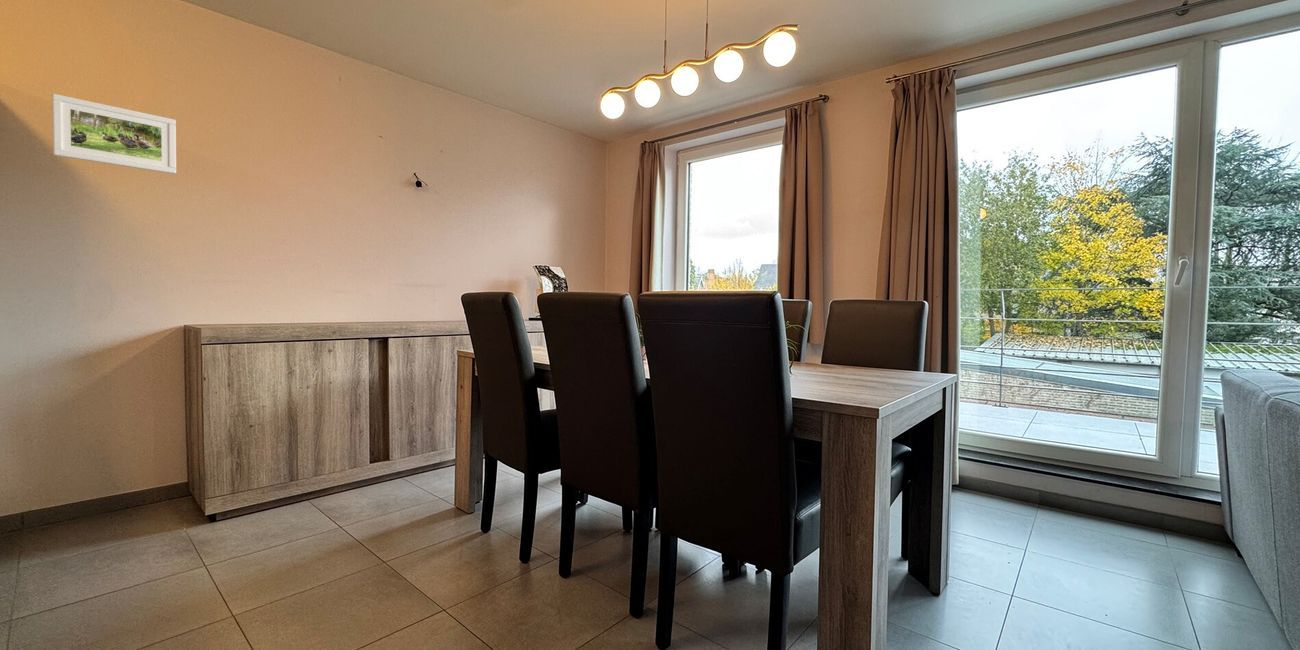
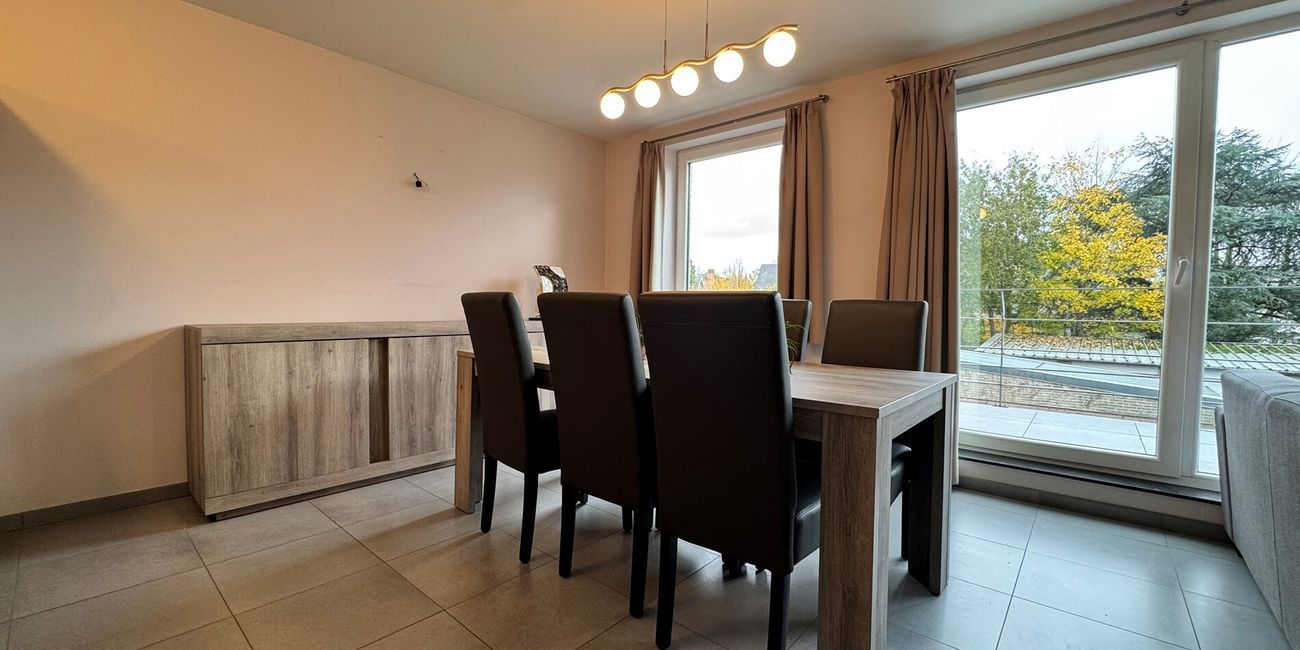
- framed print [52,93,177,175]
